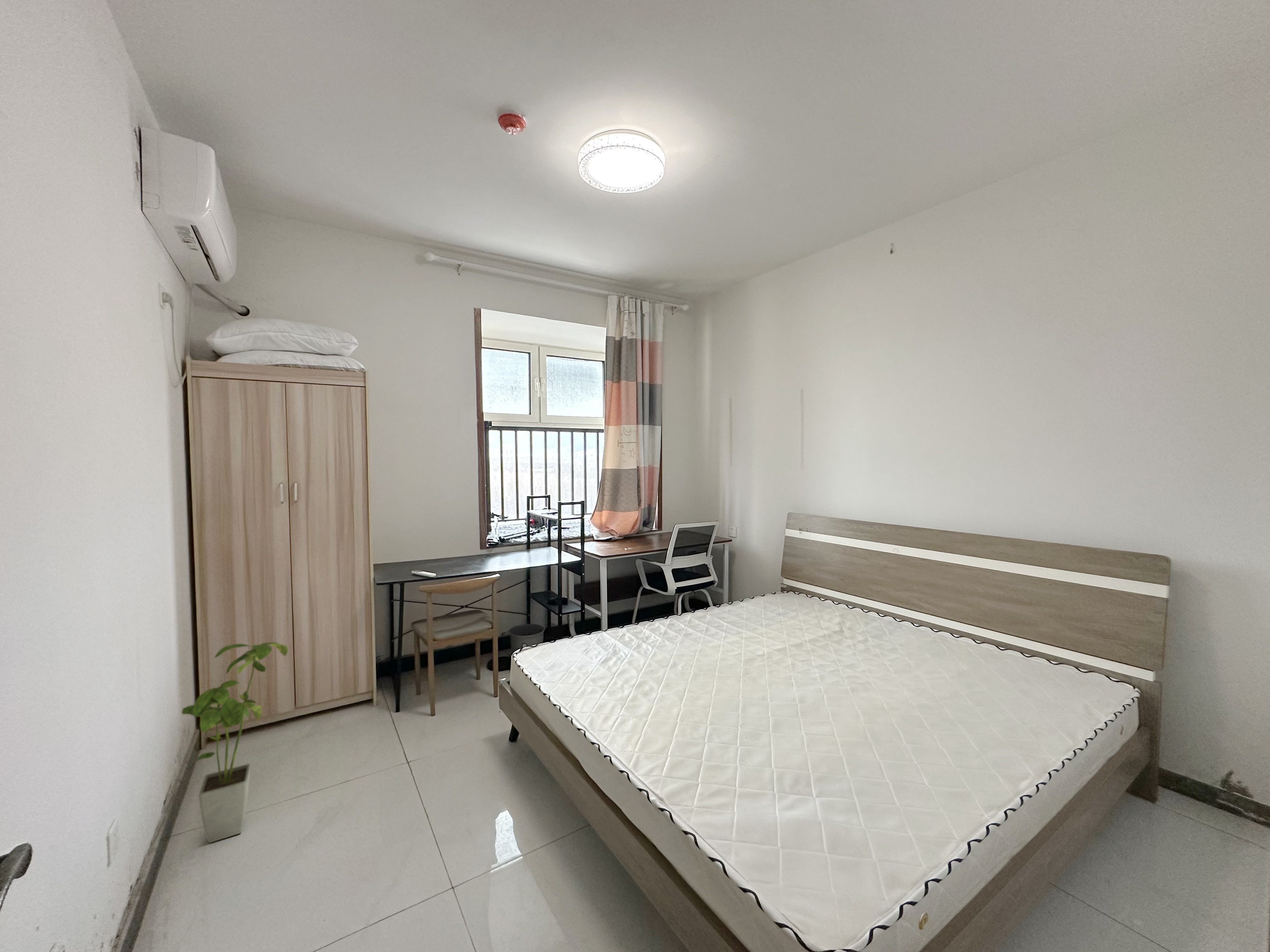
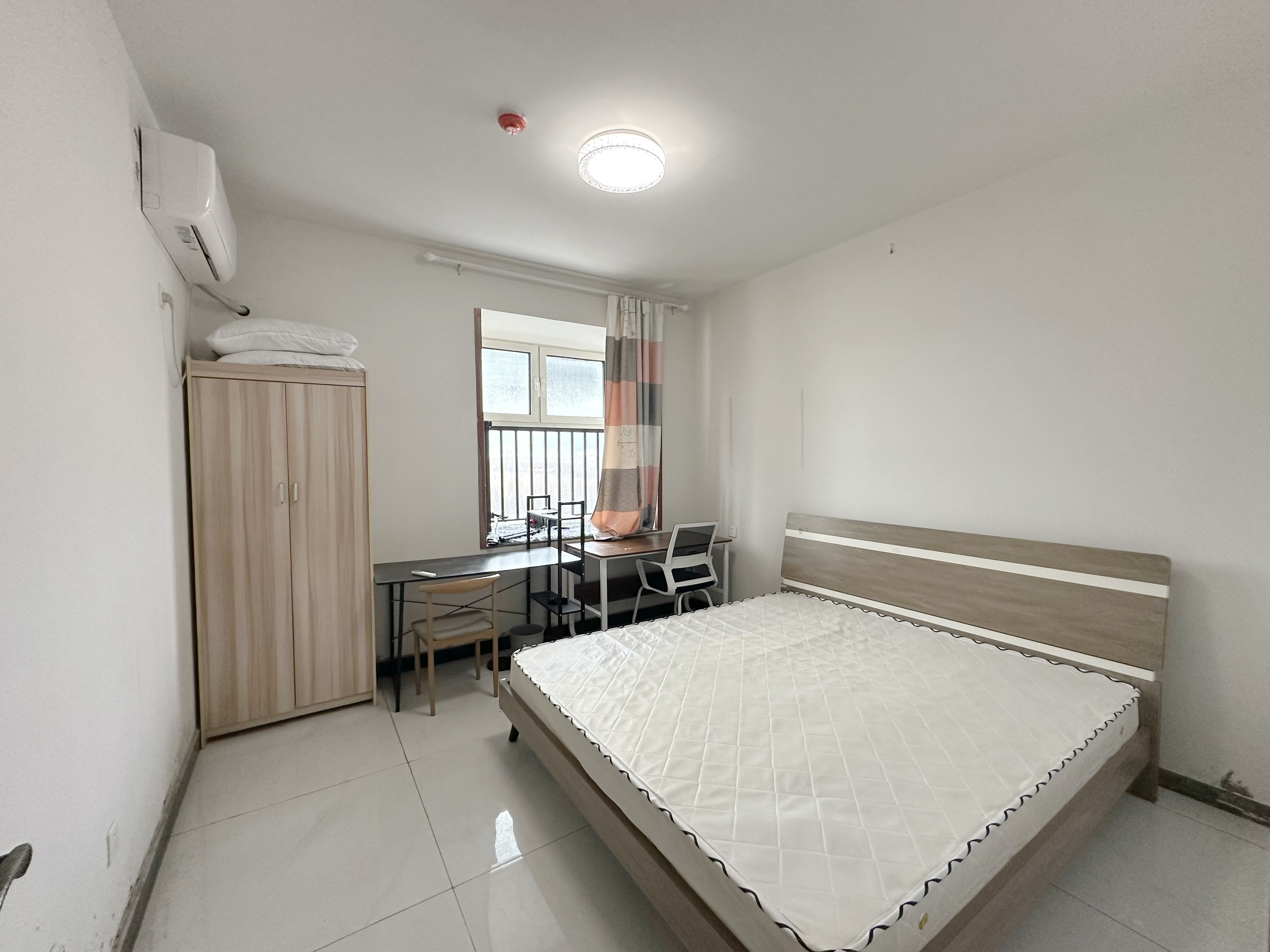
- house plant [181,642,288,843]
